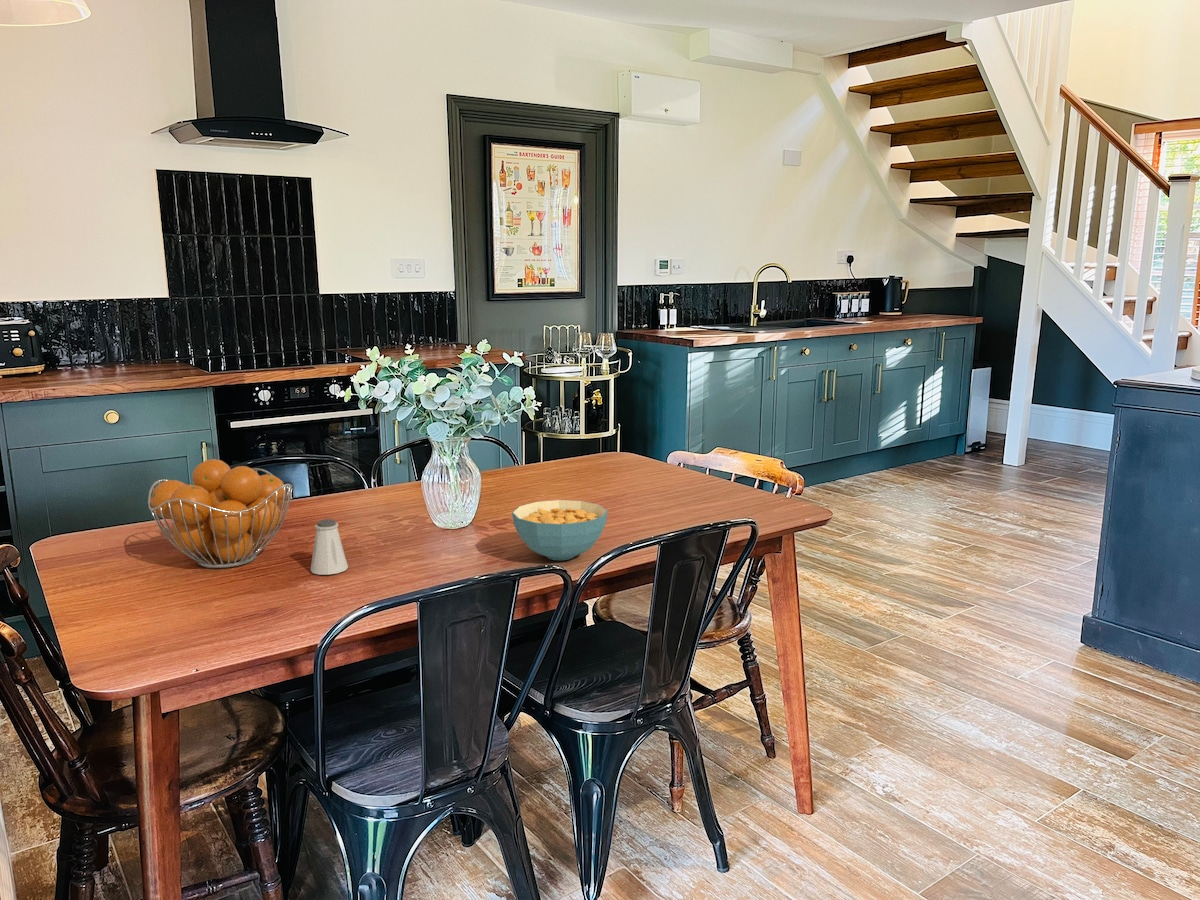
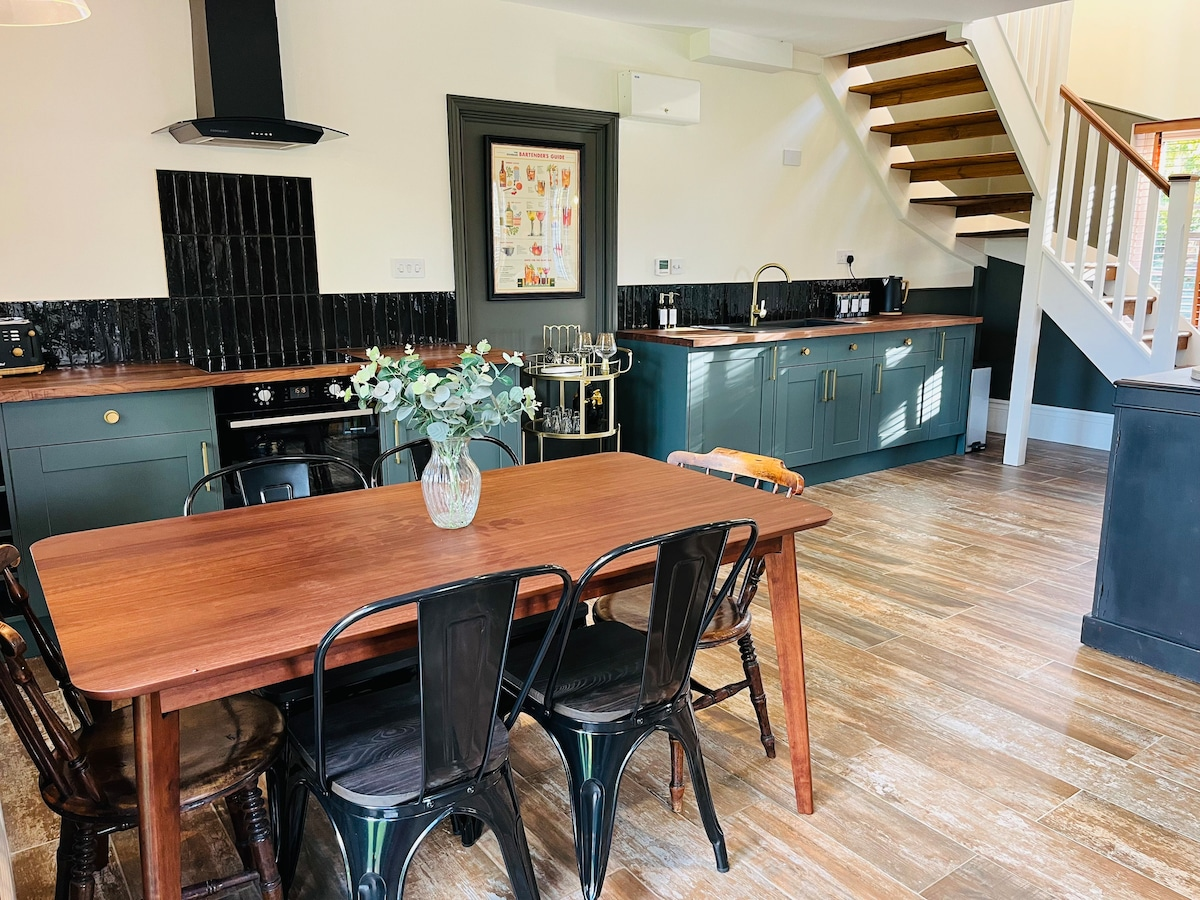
- cereal bowl [511,499,609,561]
- saltshaker [310,518,349,576]
- fruit basket [147,458,293,569]
